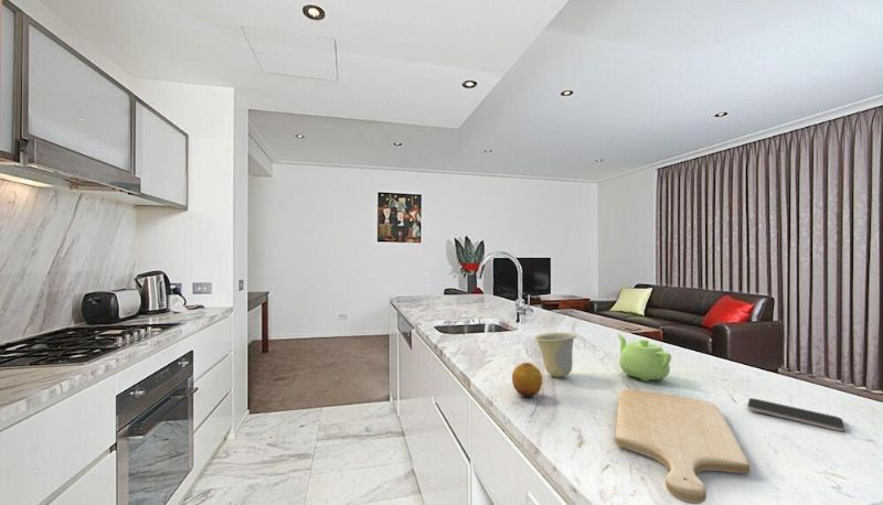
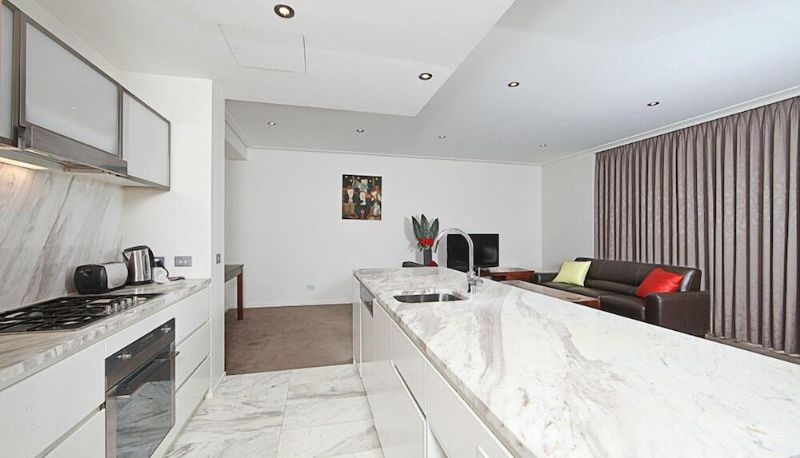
- teapot [616,333,672,383]
- cup [533,332,577,378]
- chopping board [614,388,751,505]
- smartphone [746,397,847,432]
- fruit [511,362,543,399]
